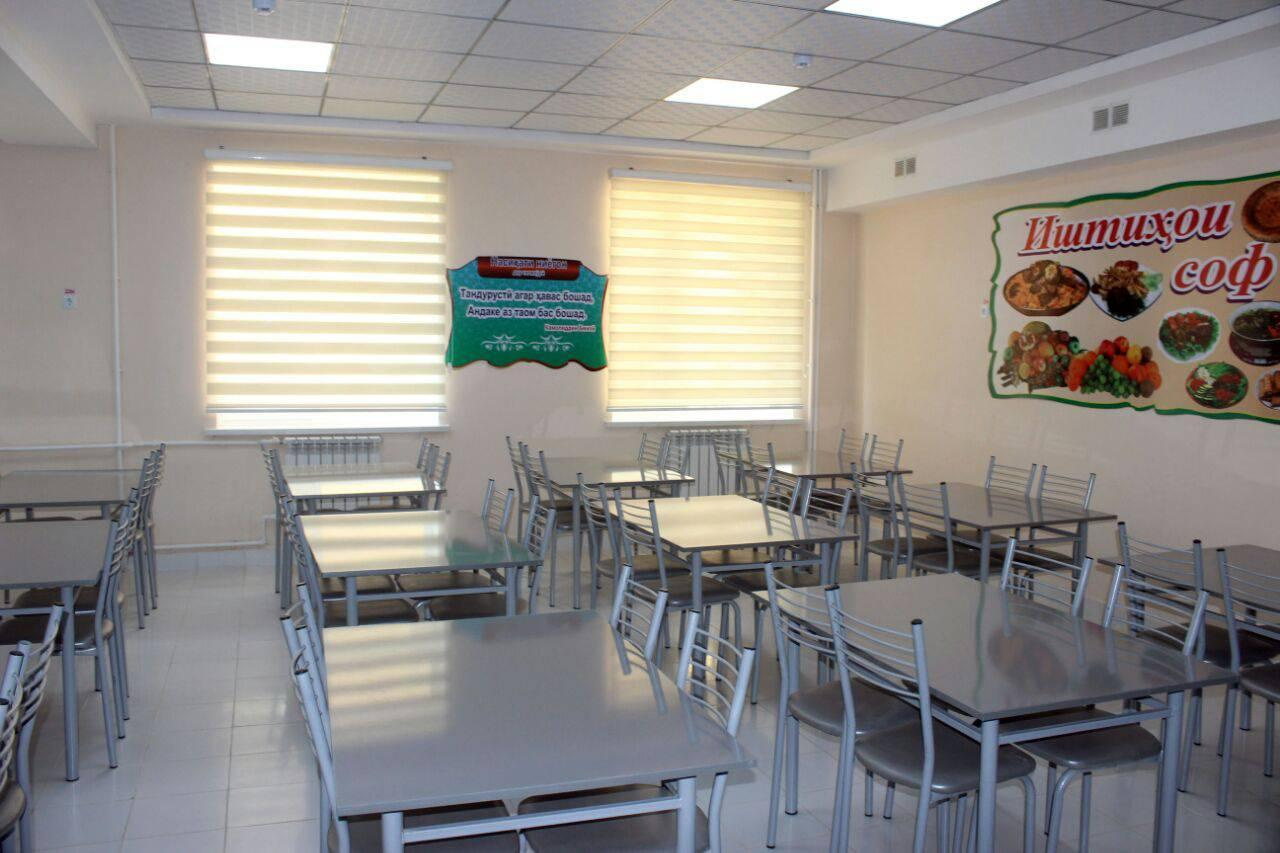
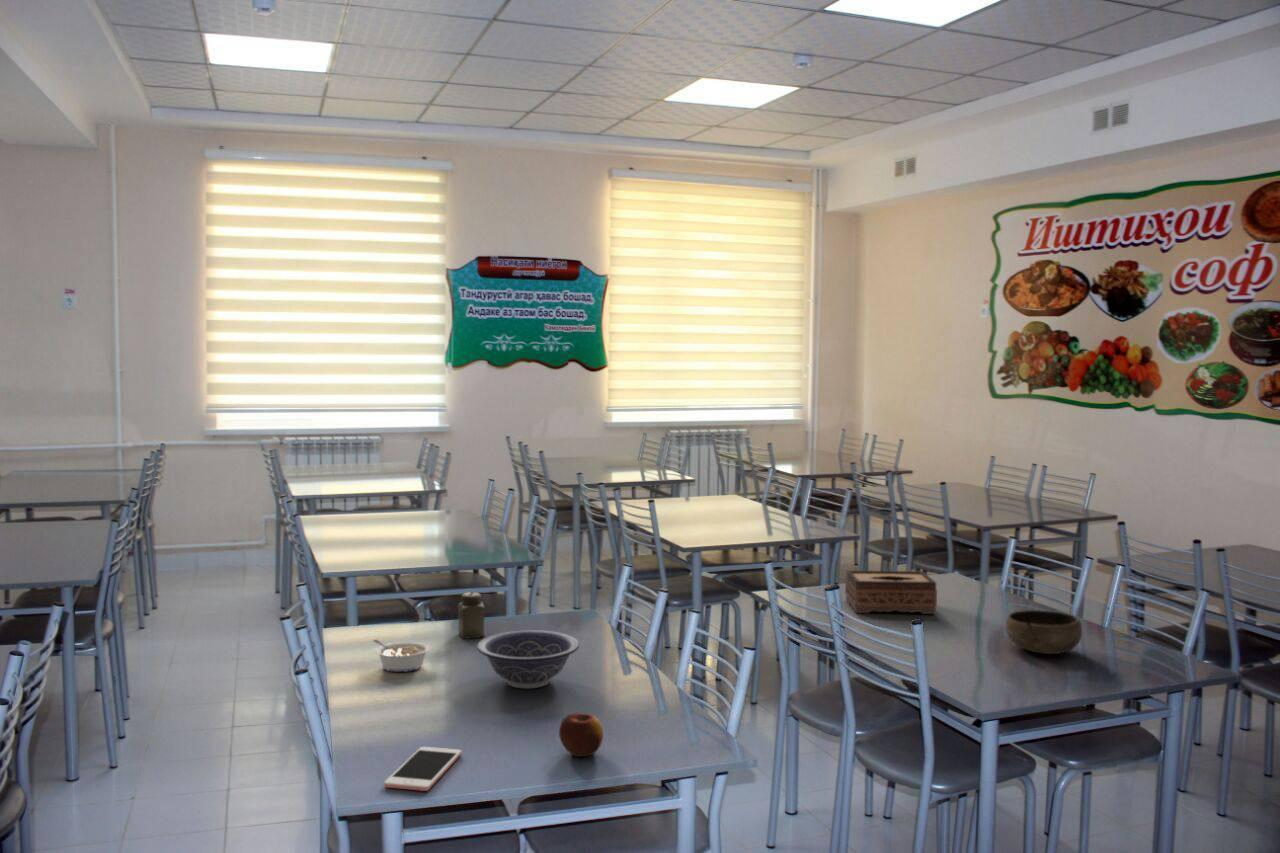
+ legume [372,638,431,673]
+ apple [558,712,604,758]
+ decorative bowl [476,629,580,690]
+ cell phone [383,746,463,792]
+ bowl [1004,609,1083,655]
+ salt shaker [457,591,485,640]
+ tissue box [844,570,938,615]
